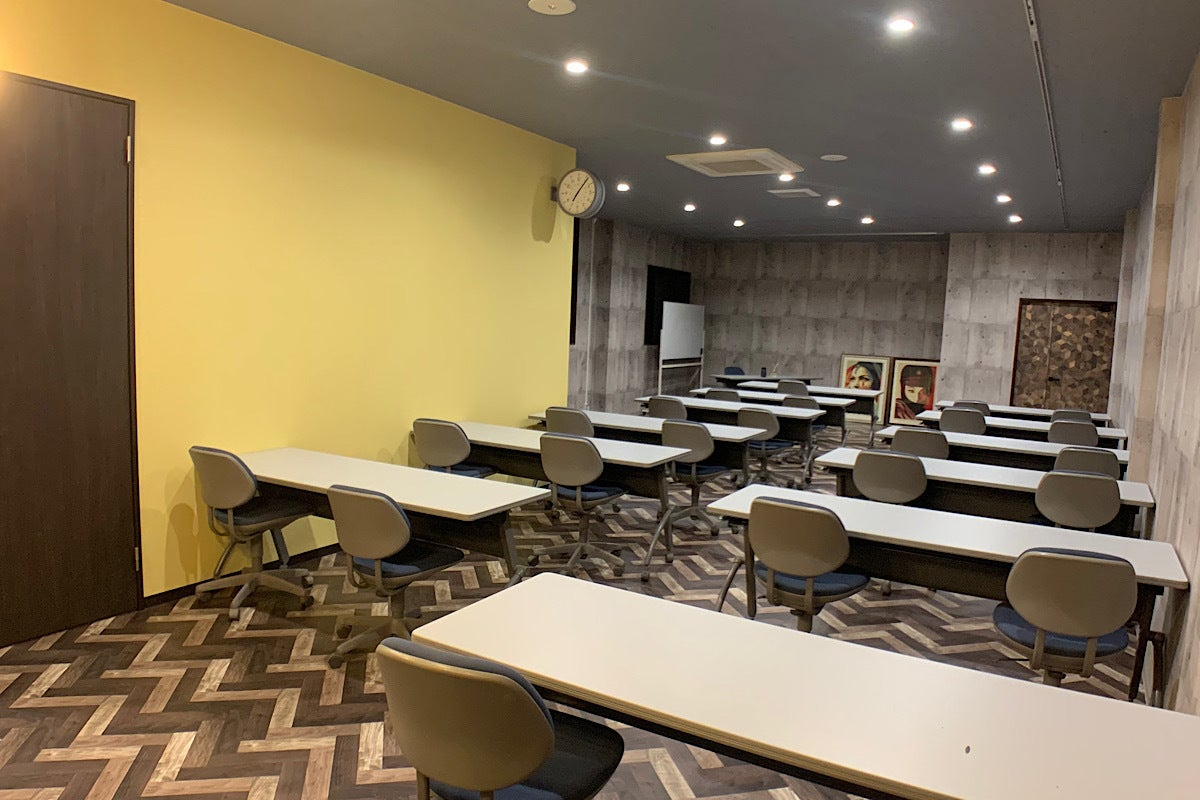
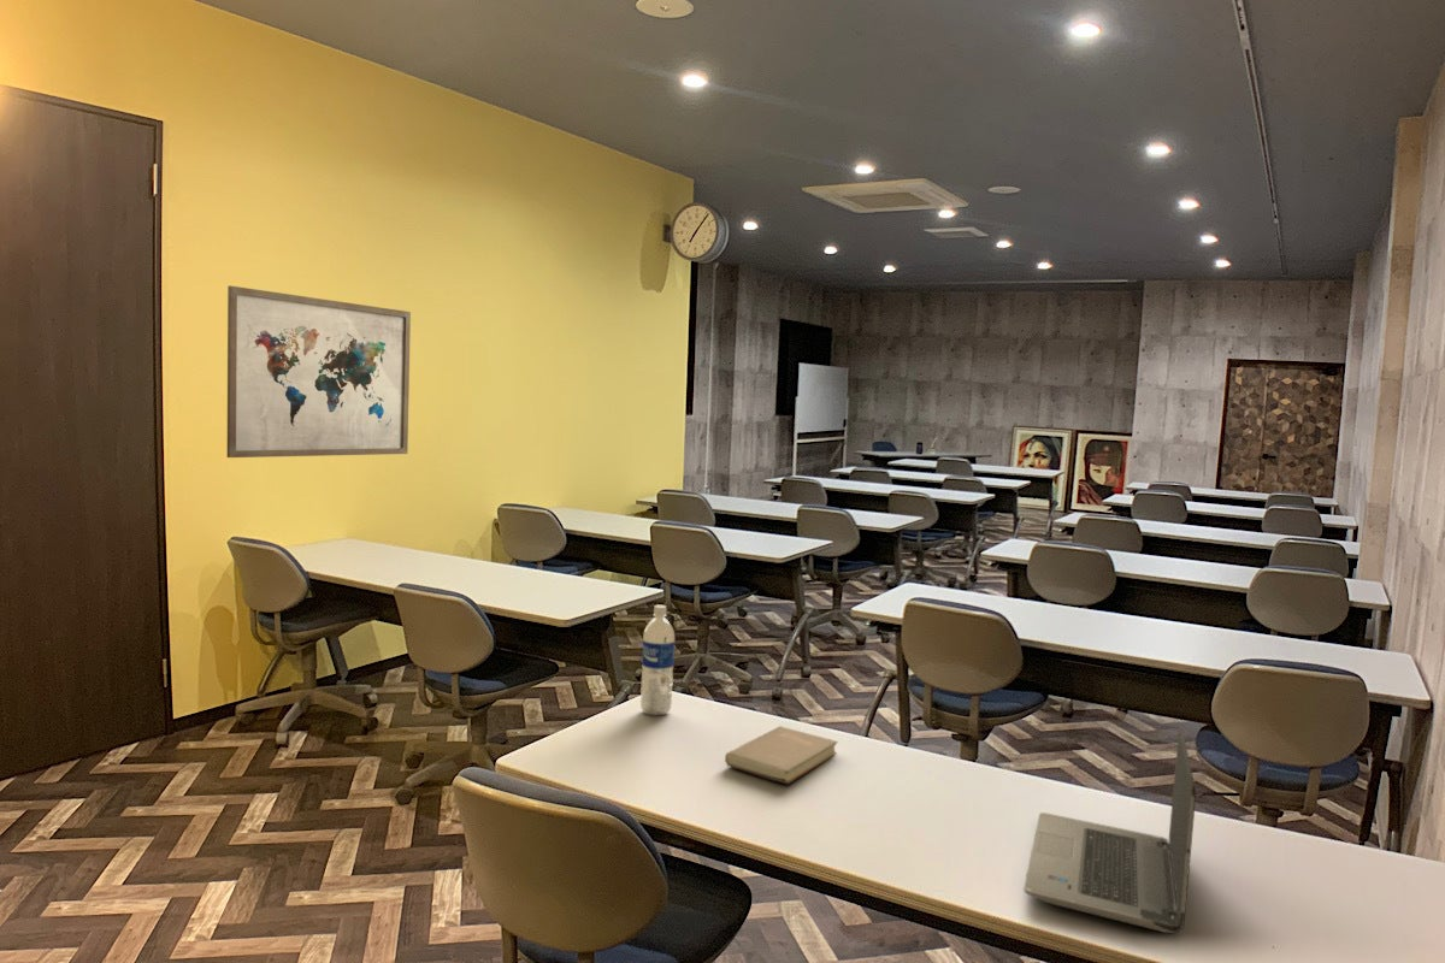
+ water bottle [639,604,676,716]
+ laptop computer [1024,723,1197,934]
+ wall art [226,284,412,459]
+ book [724,725,839,785]
